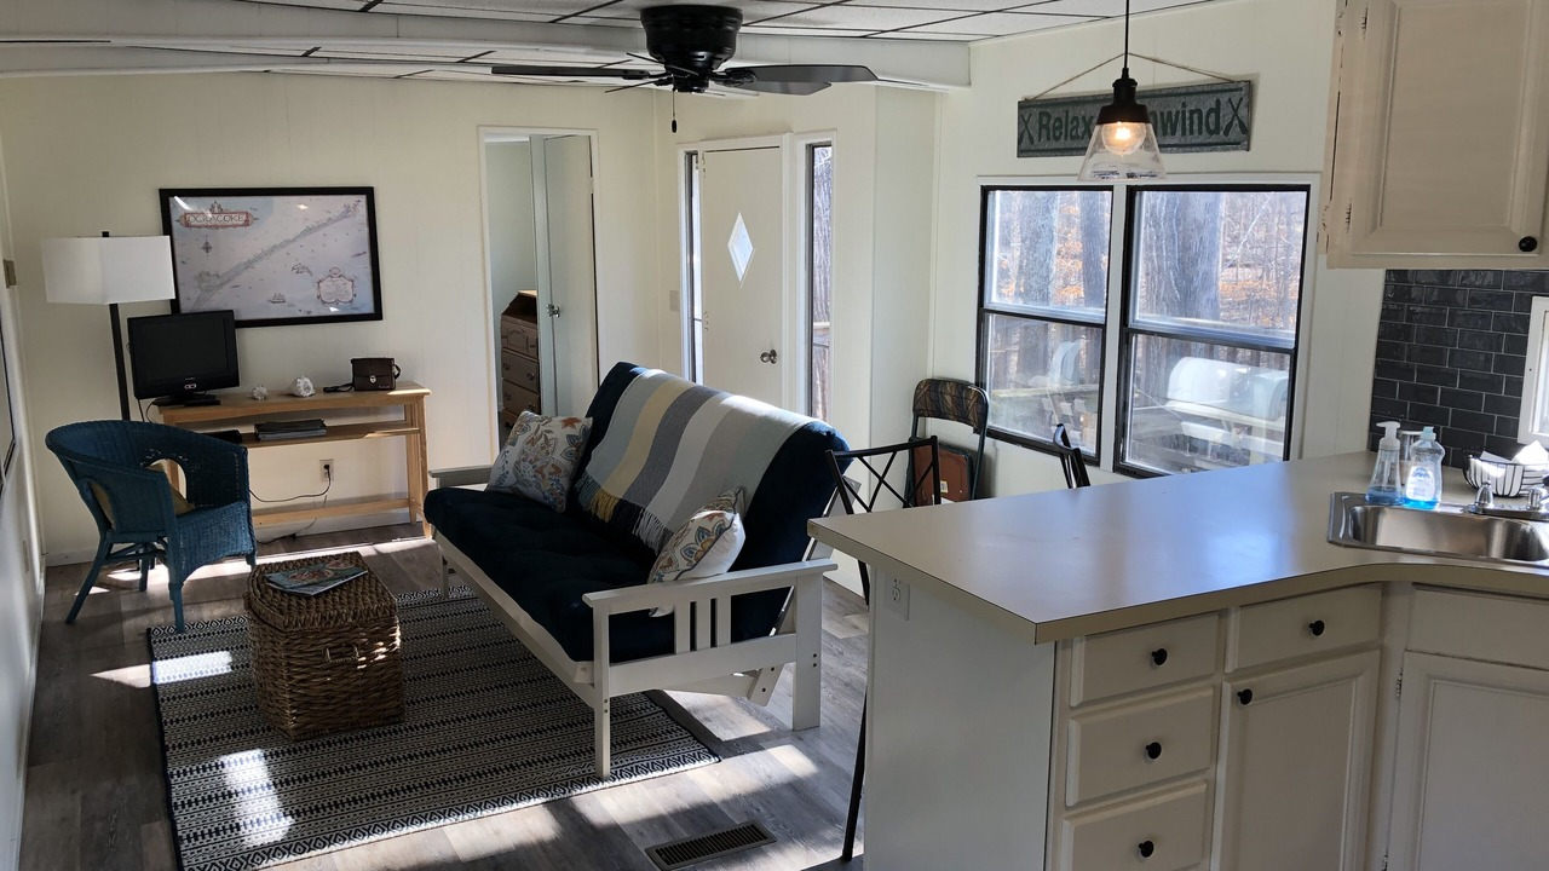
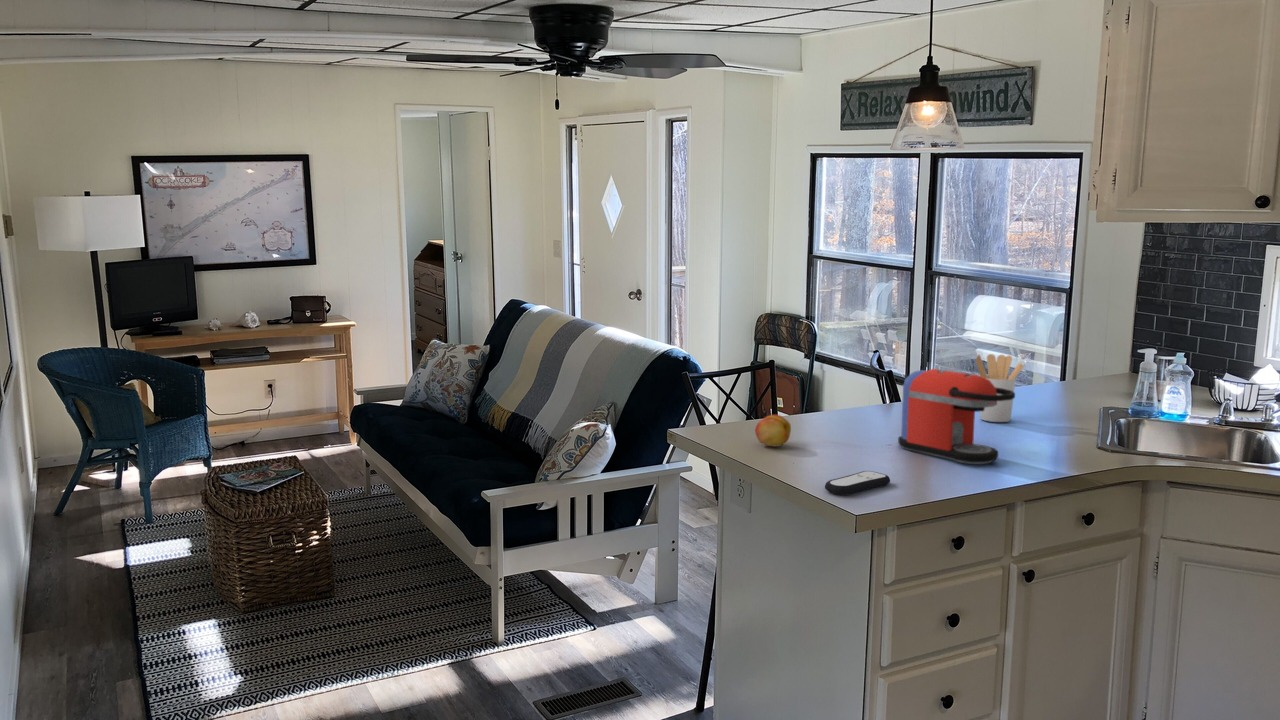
+ utensil holder [975,353,1025,423]
+ fruit [754,414,792,448]
+ coffee maker [897,368,1016,465]
+ remote control [824,470,891,496]
